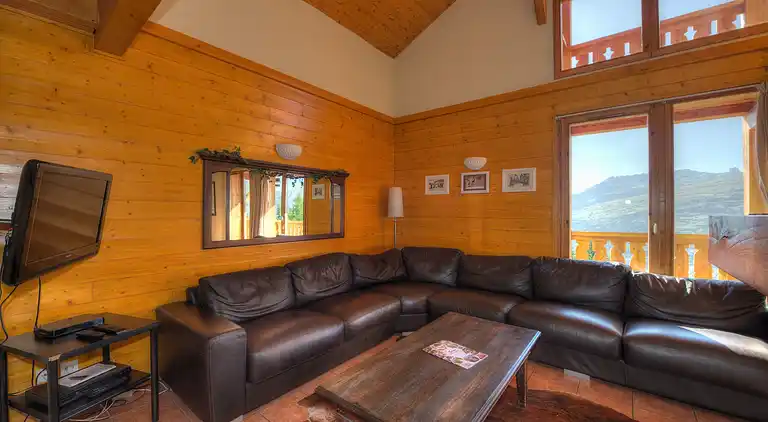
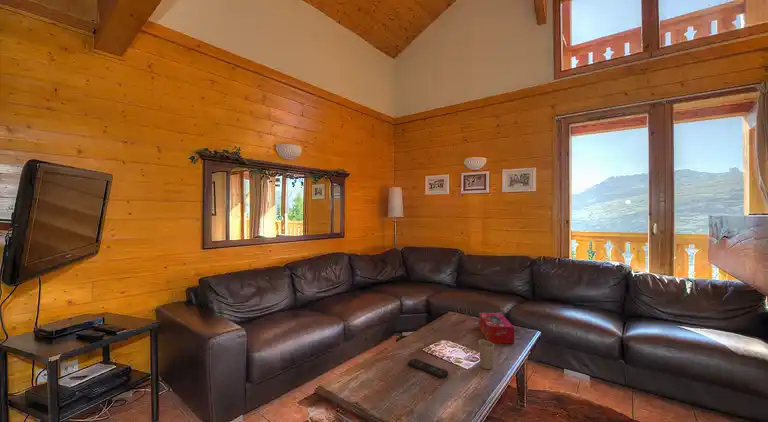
+ remote control [407,358,449,379]
+ cup [477,338,495,370]
+ tissue box [478,312,515,345]
